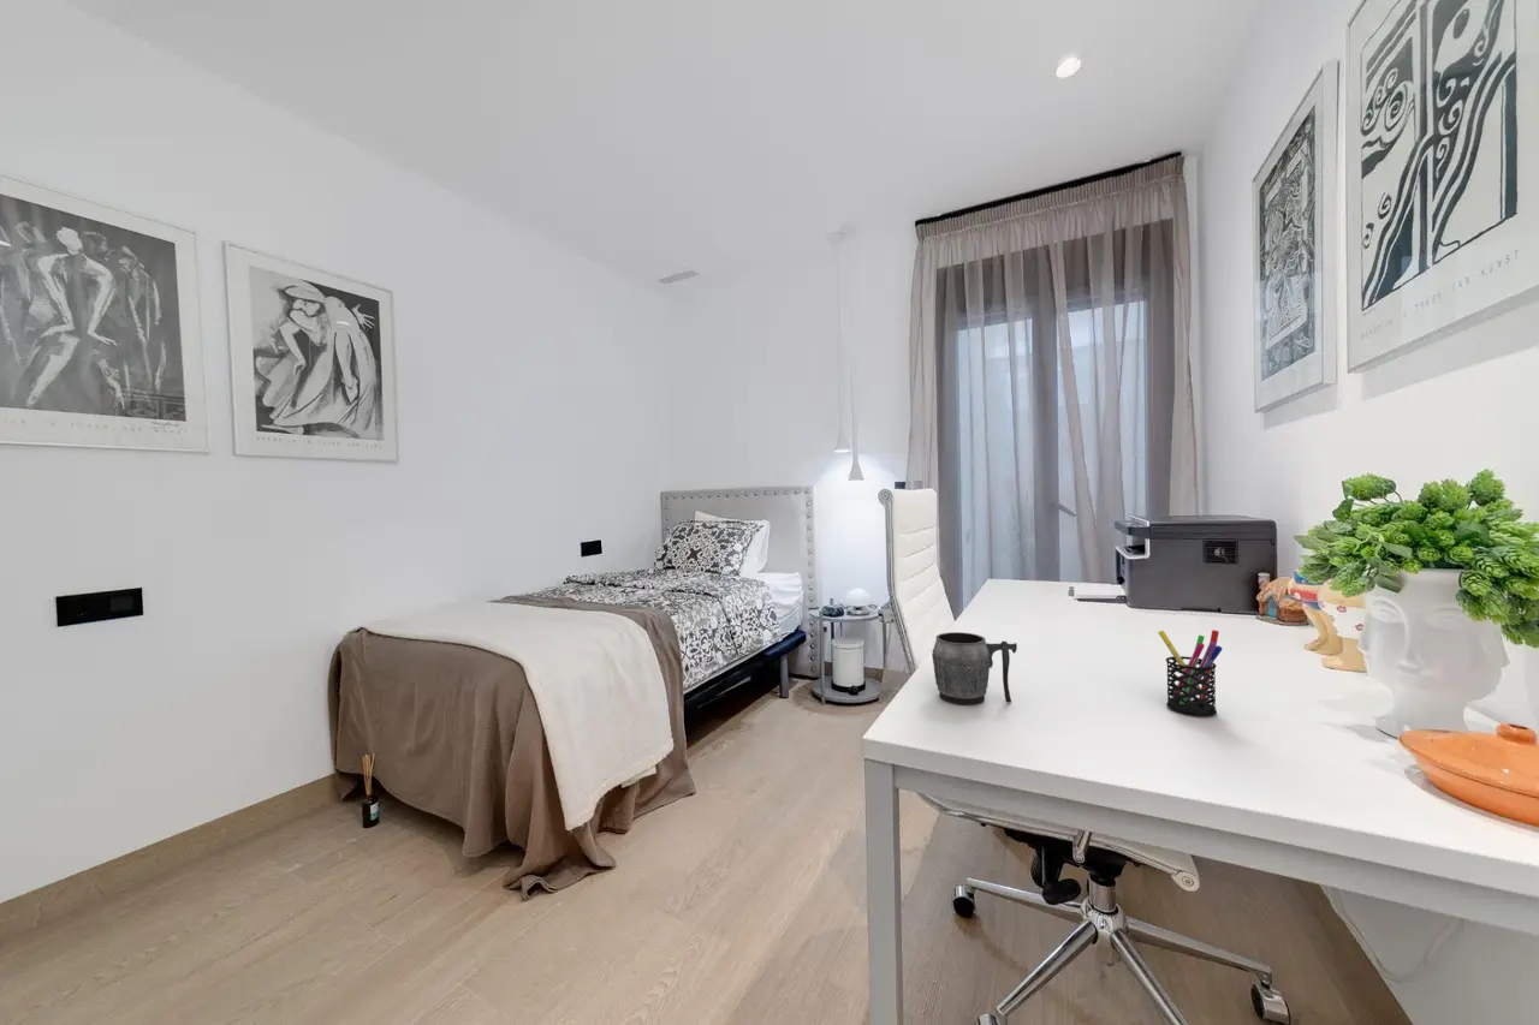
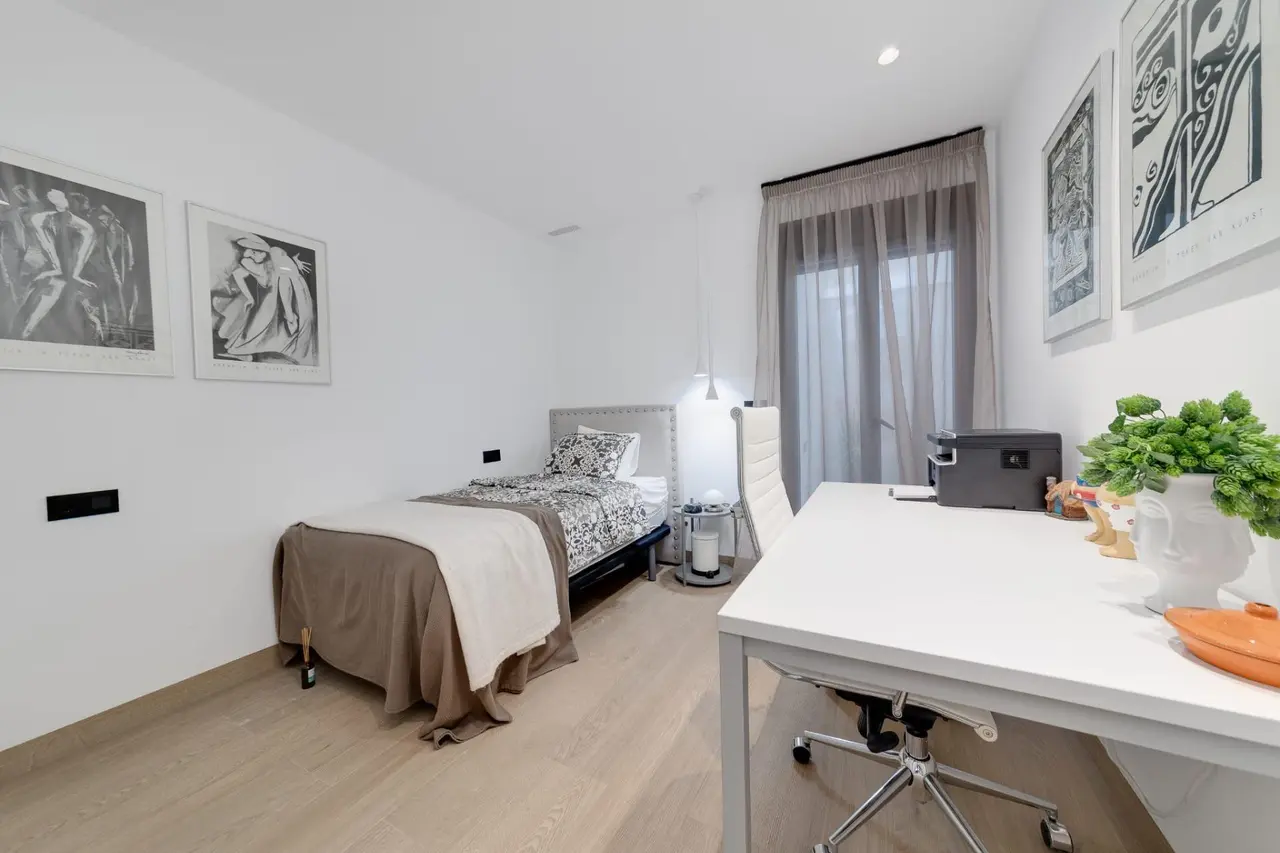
- mug [931,631,1018,707]
- pen holder [1157,628,1224,717]
